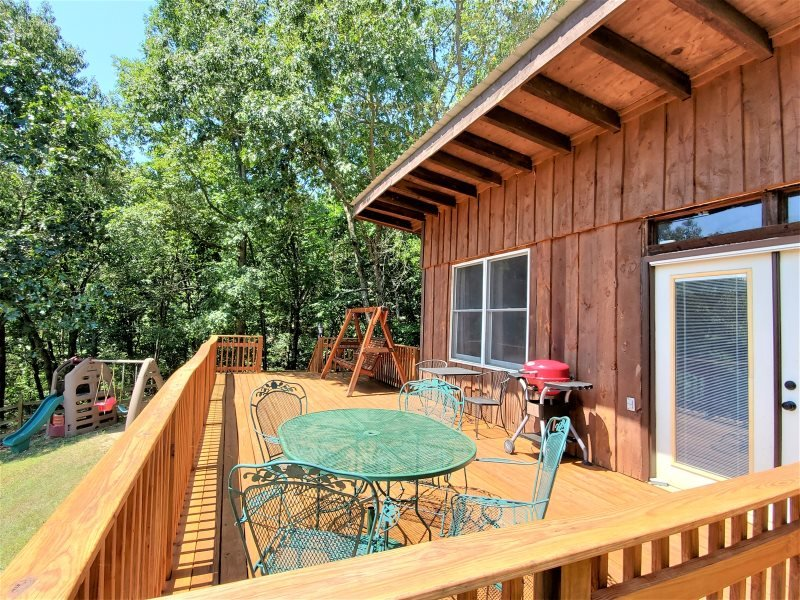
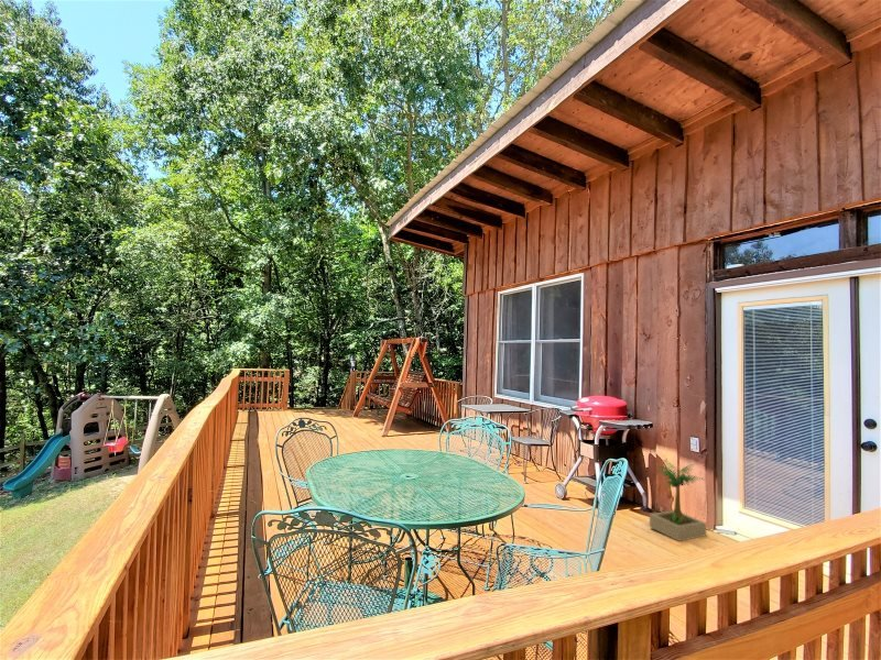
+ potted plant [649,459,707,542]
